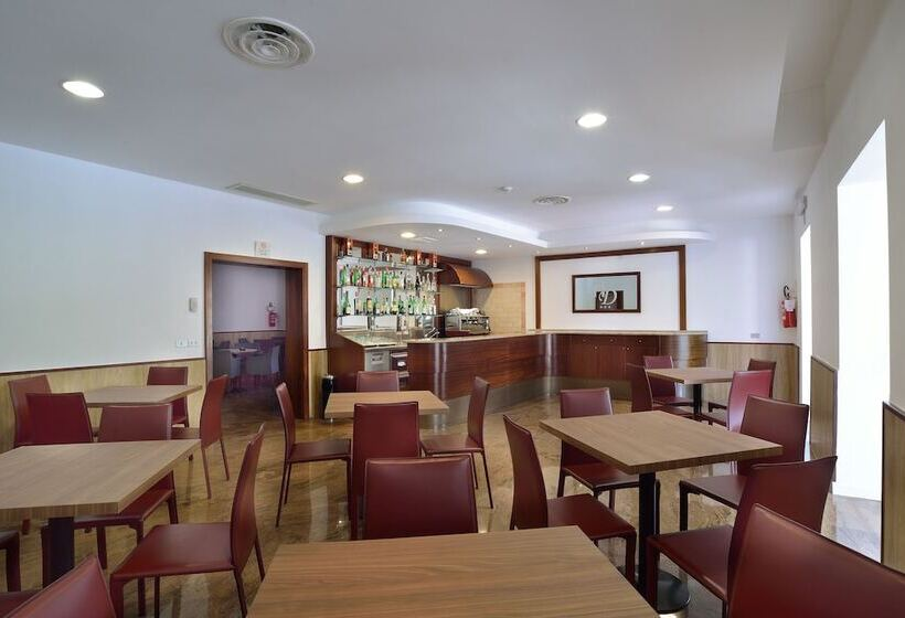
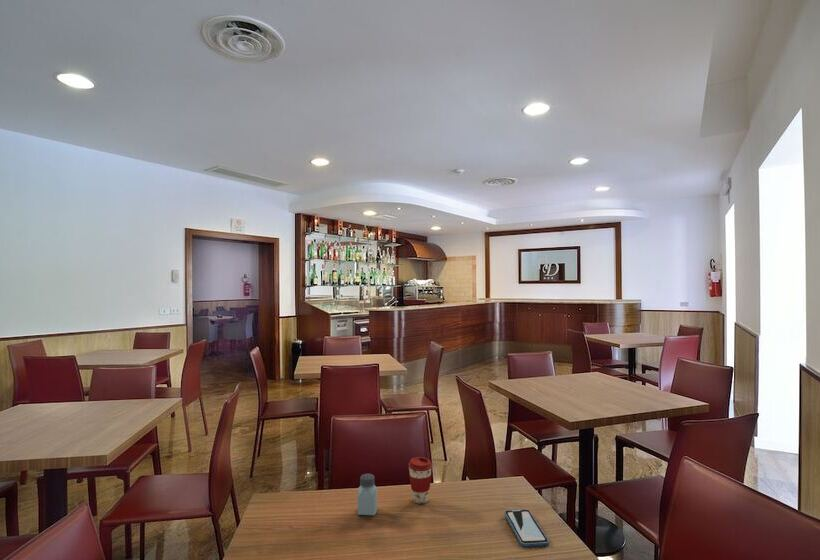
+ coffee cup [407,456,433,505]
+ smartphone [504,508,550,547]
+ saltshaker [357,473,378,516]
